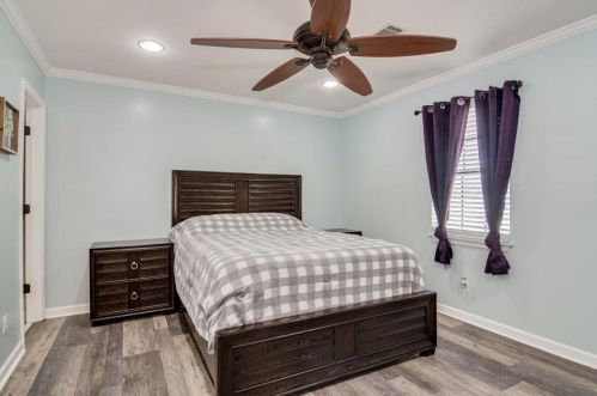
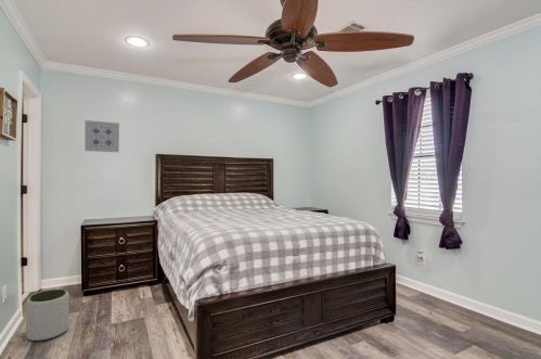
+ plant pot [25,289,70,342]
+ wall art [83,119,120,154]
